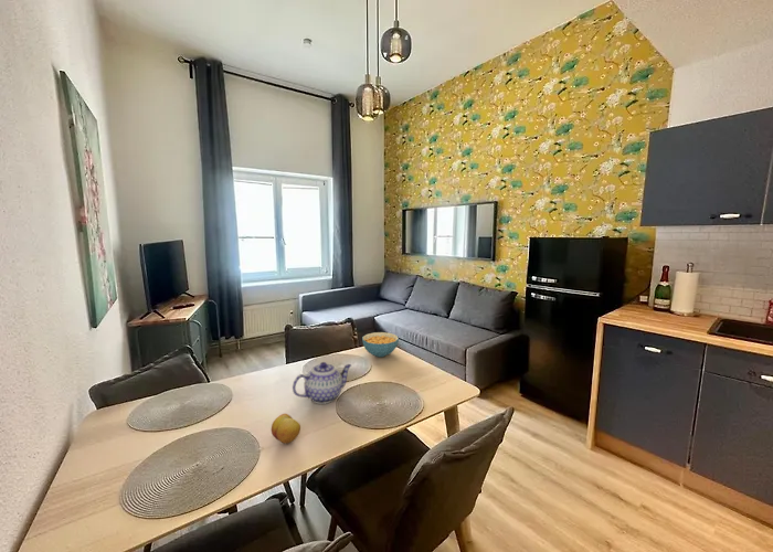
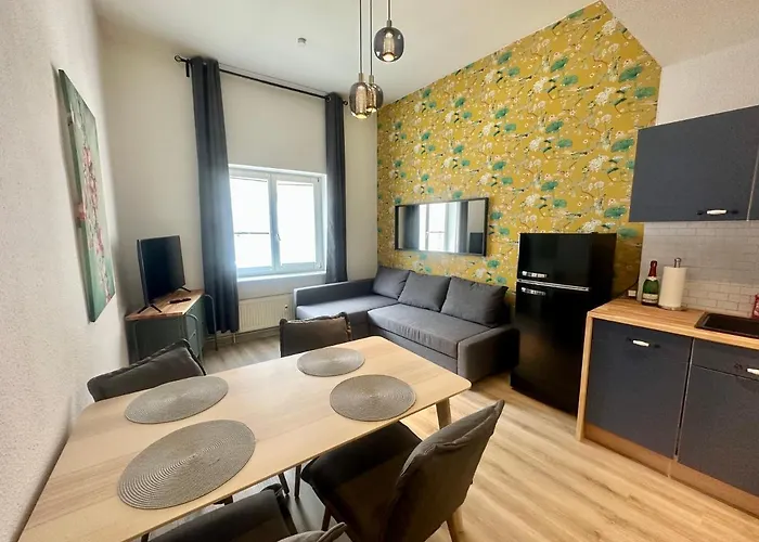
- cereal bowl [361,331,400,358]
- teapot [292,361,352,405]
- fruit [271,413,301,445]
